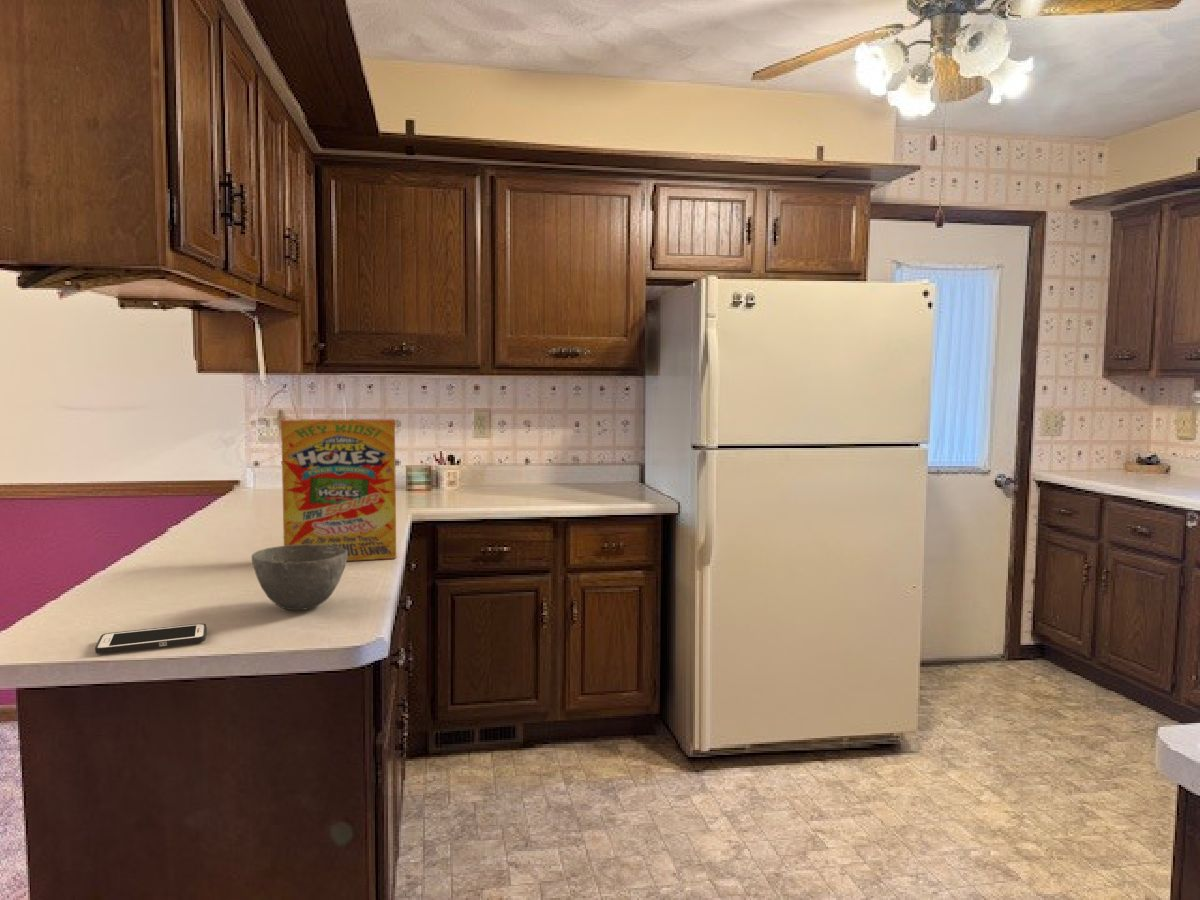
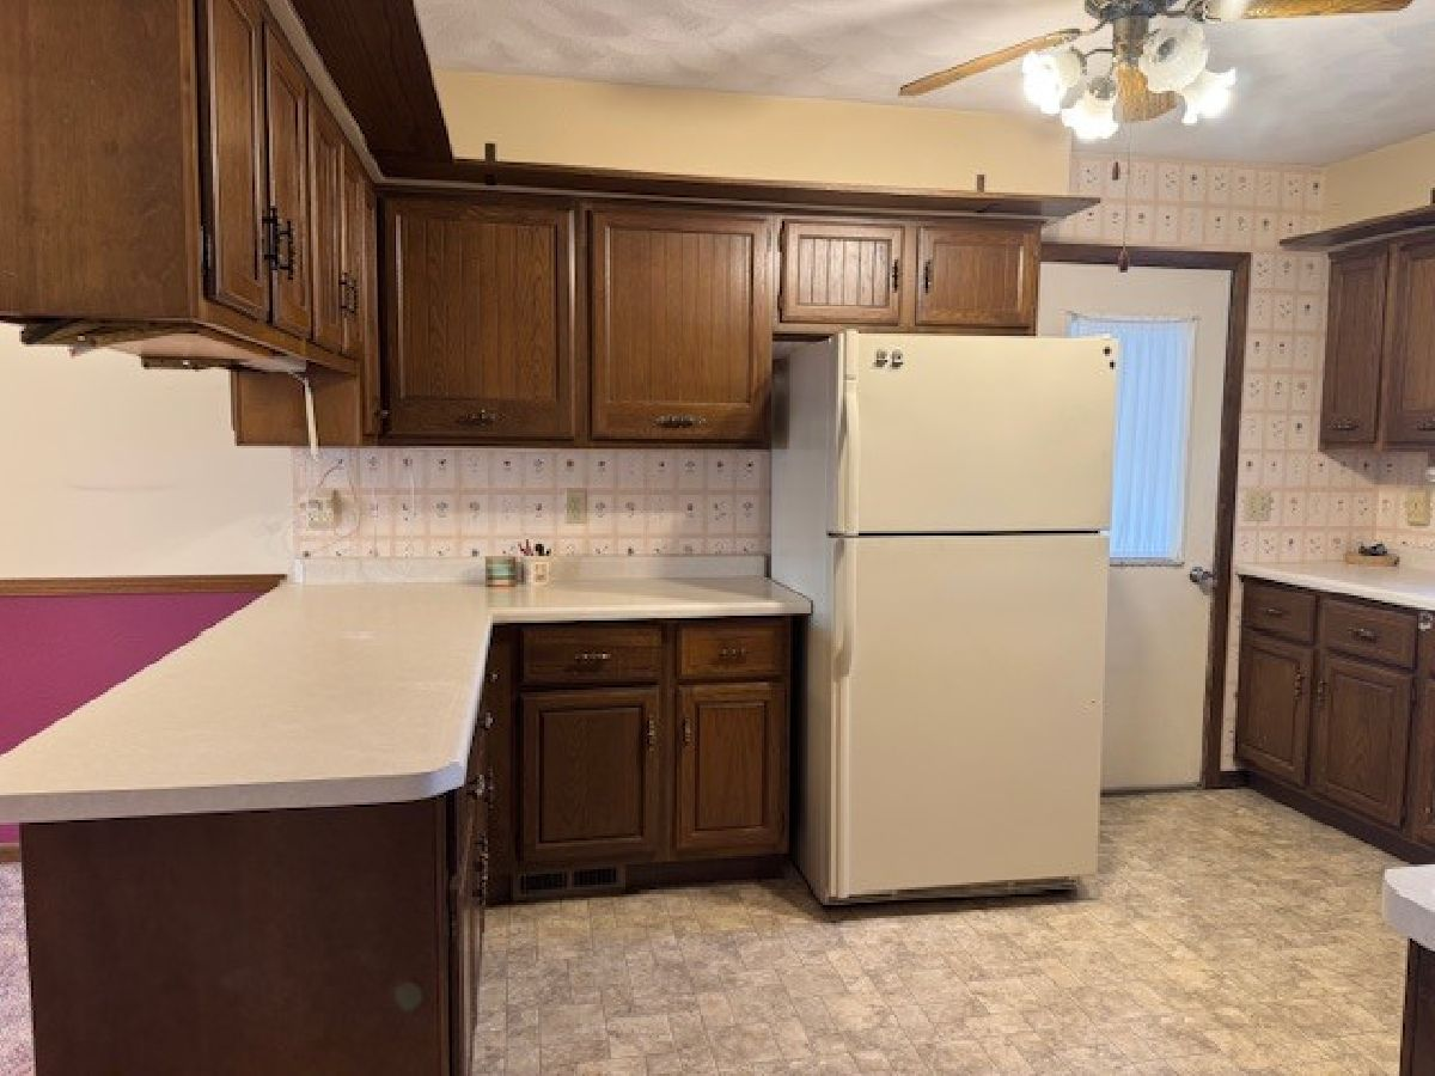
- cereal box [280,418,397,562]
- bowl [251,544,348,611]
- cell phone [94,622,208,654]
